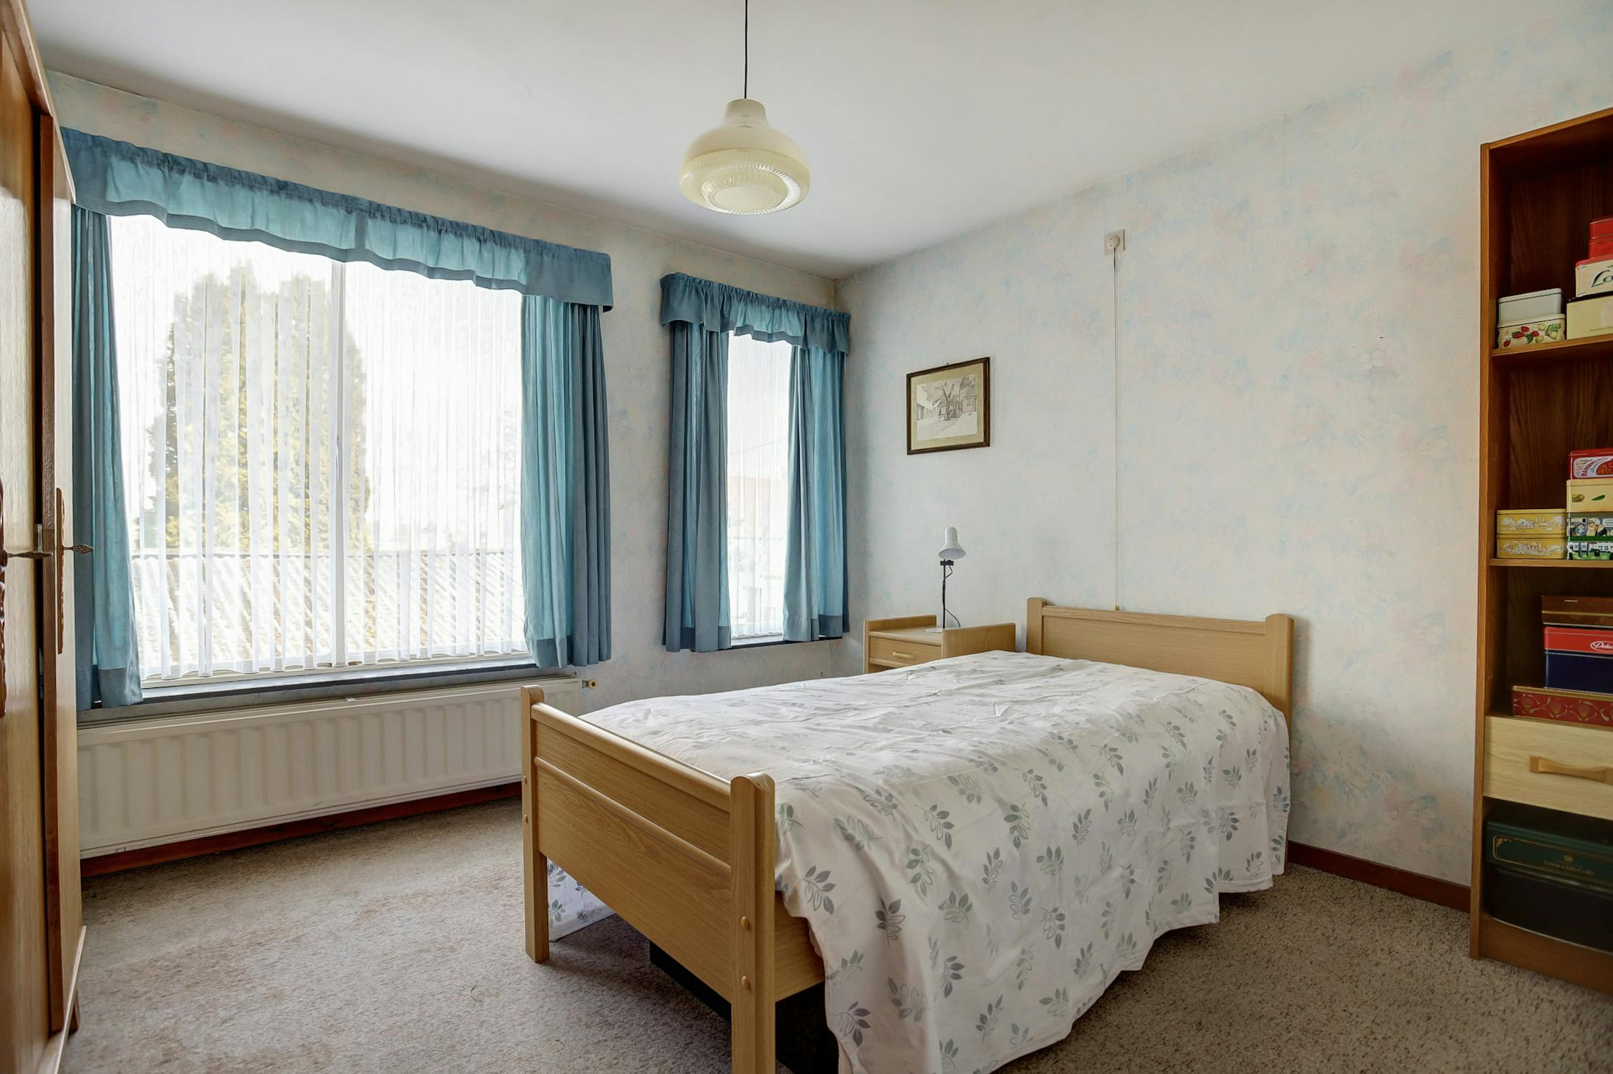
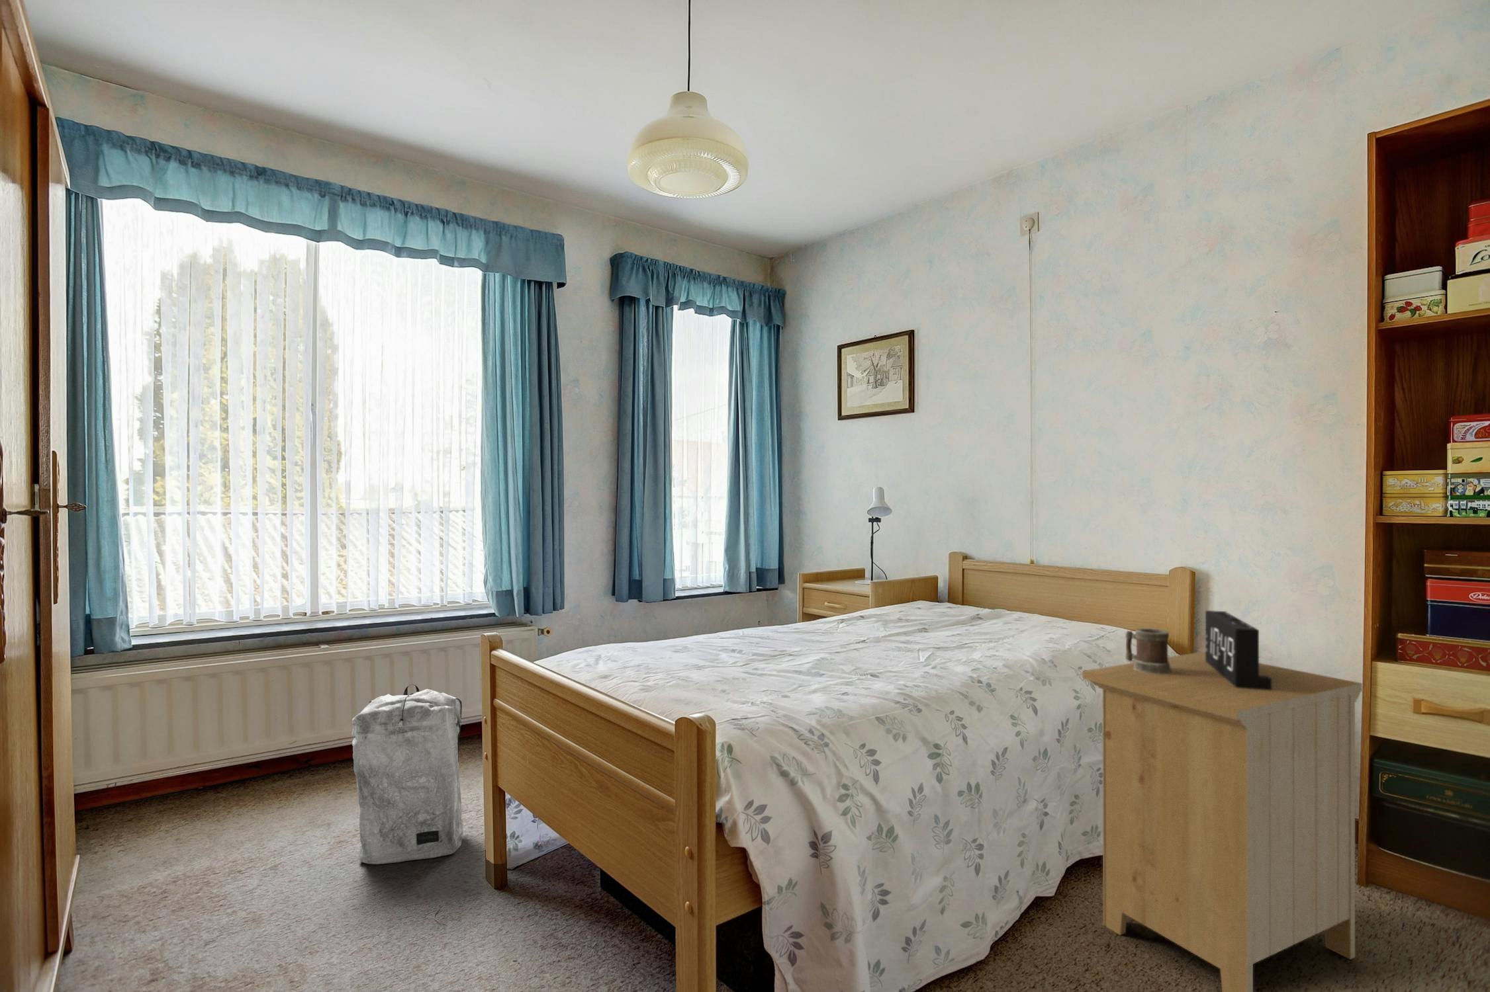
+ backpack [351,684,464,865]
+ mug [1124,628,1171,674]
+ nightstand [1081,651,1363,992]
+ alarm clock [1204,610,1272,690]
